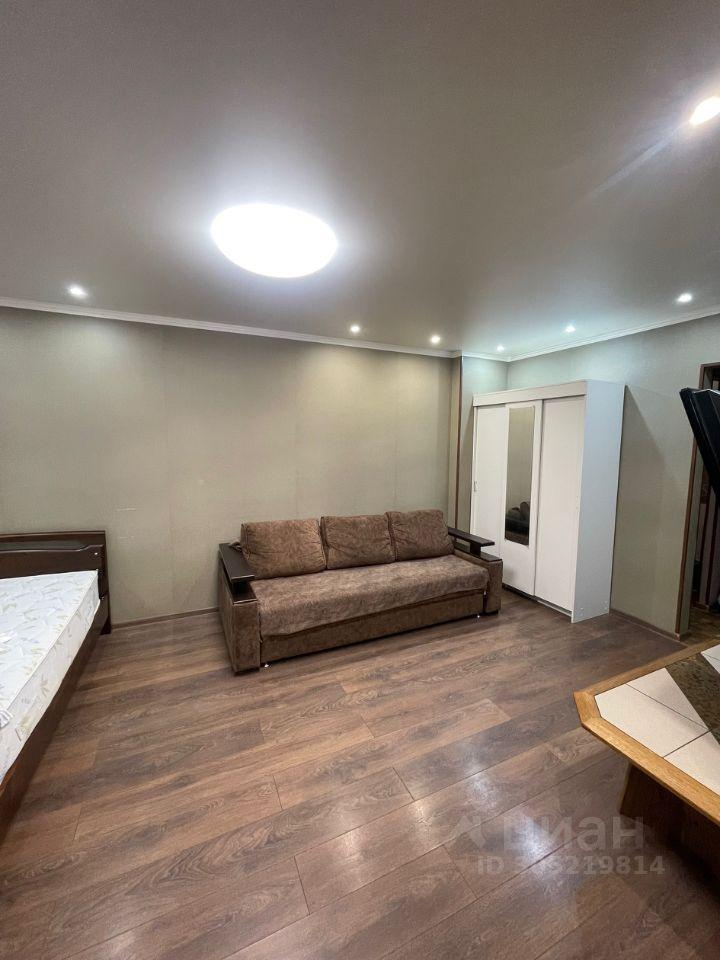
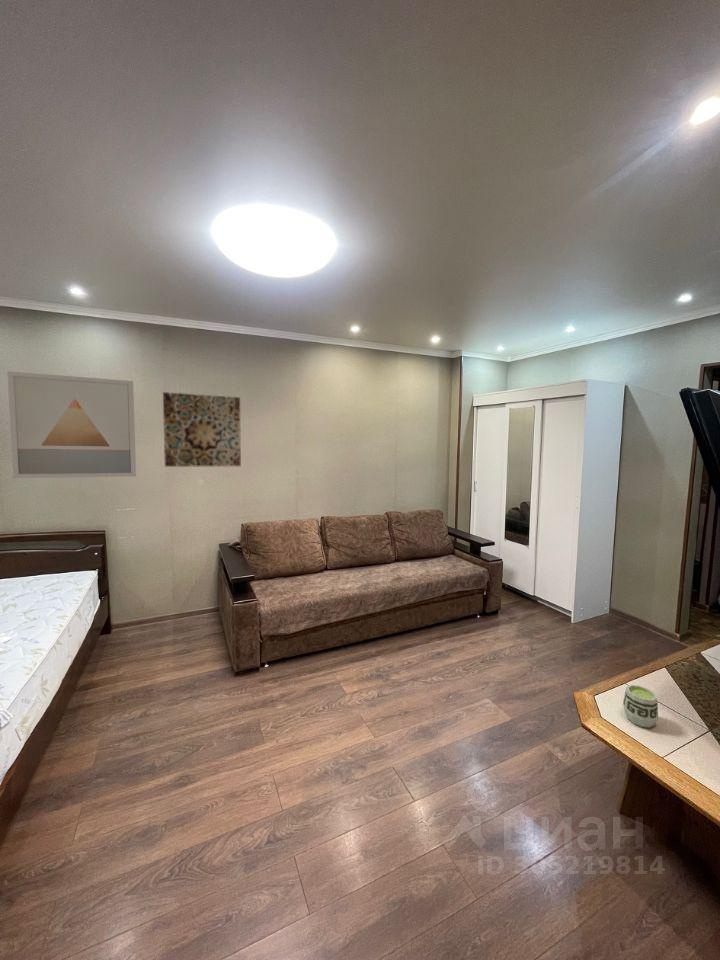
+ wall art [6,370,137,479]
+ wall art [162,391,242,468]
+ cup [622,684,659,729]
